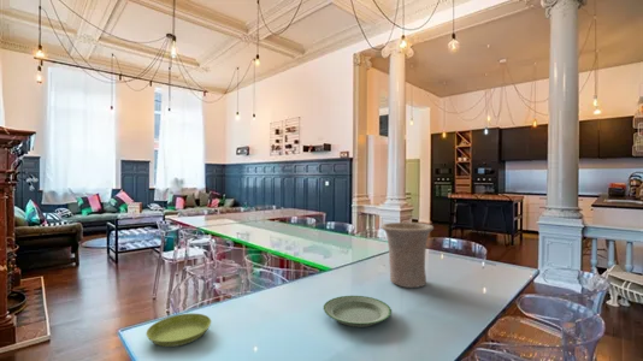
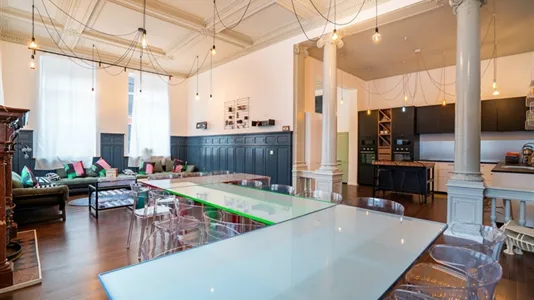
- plate [323,295,393,329]
- saucer [144,313,212,348]
- vase [379,221,435,289]
